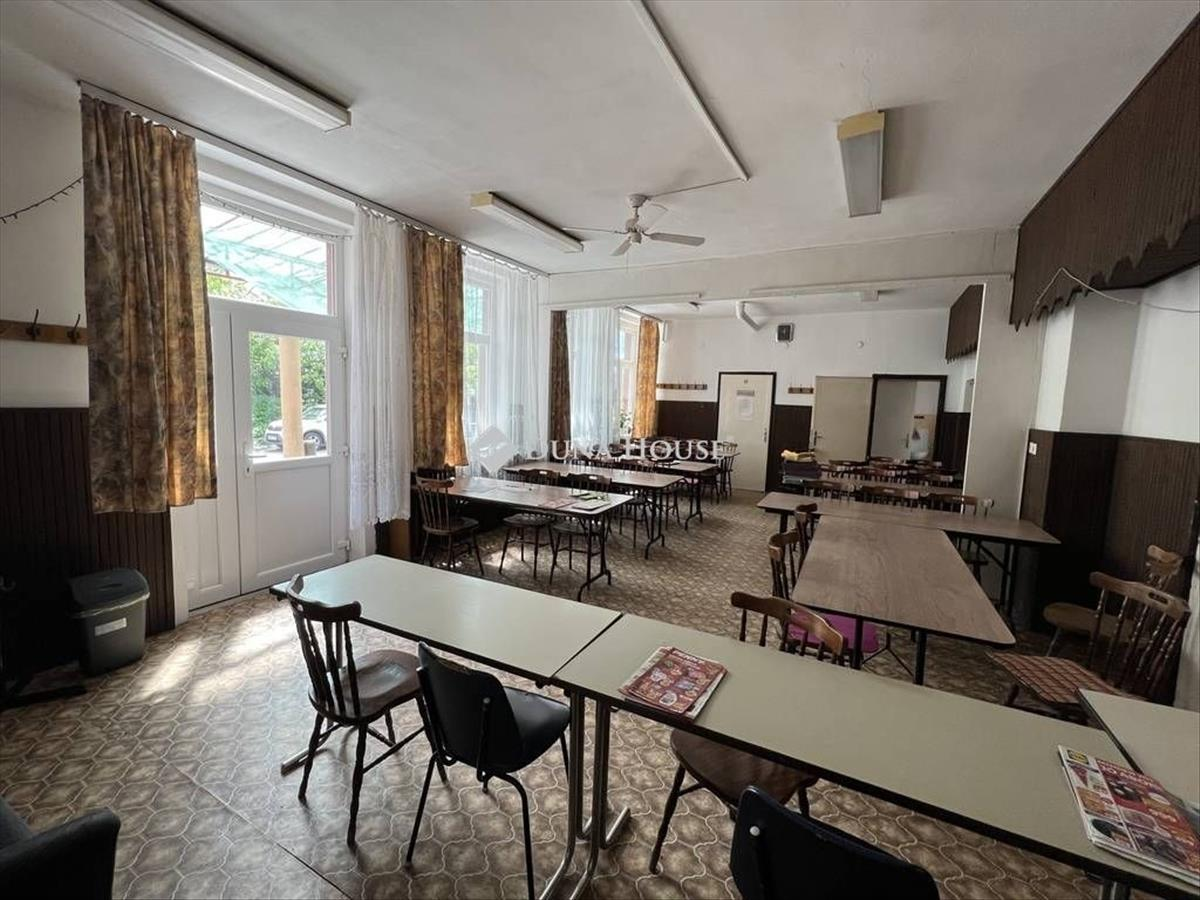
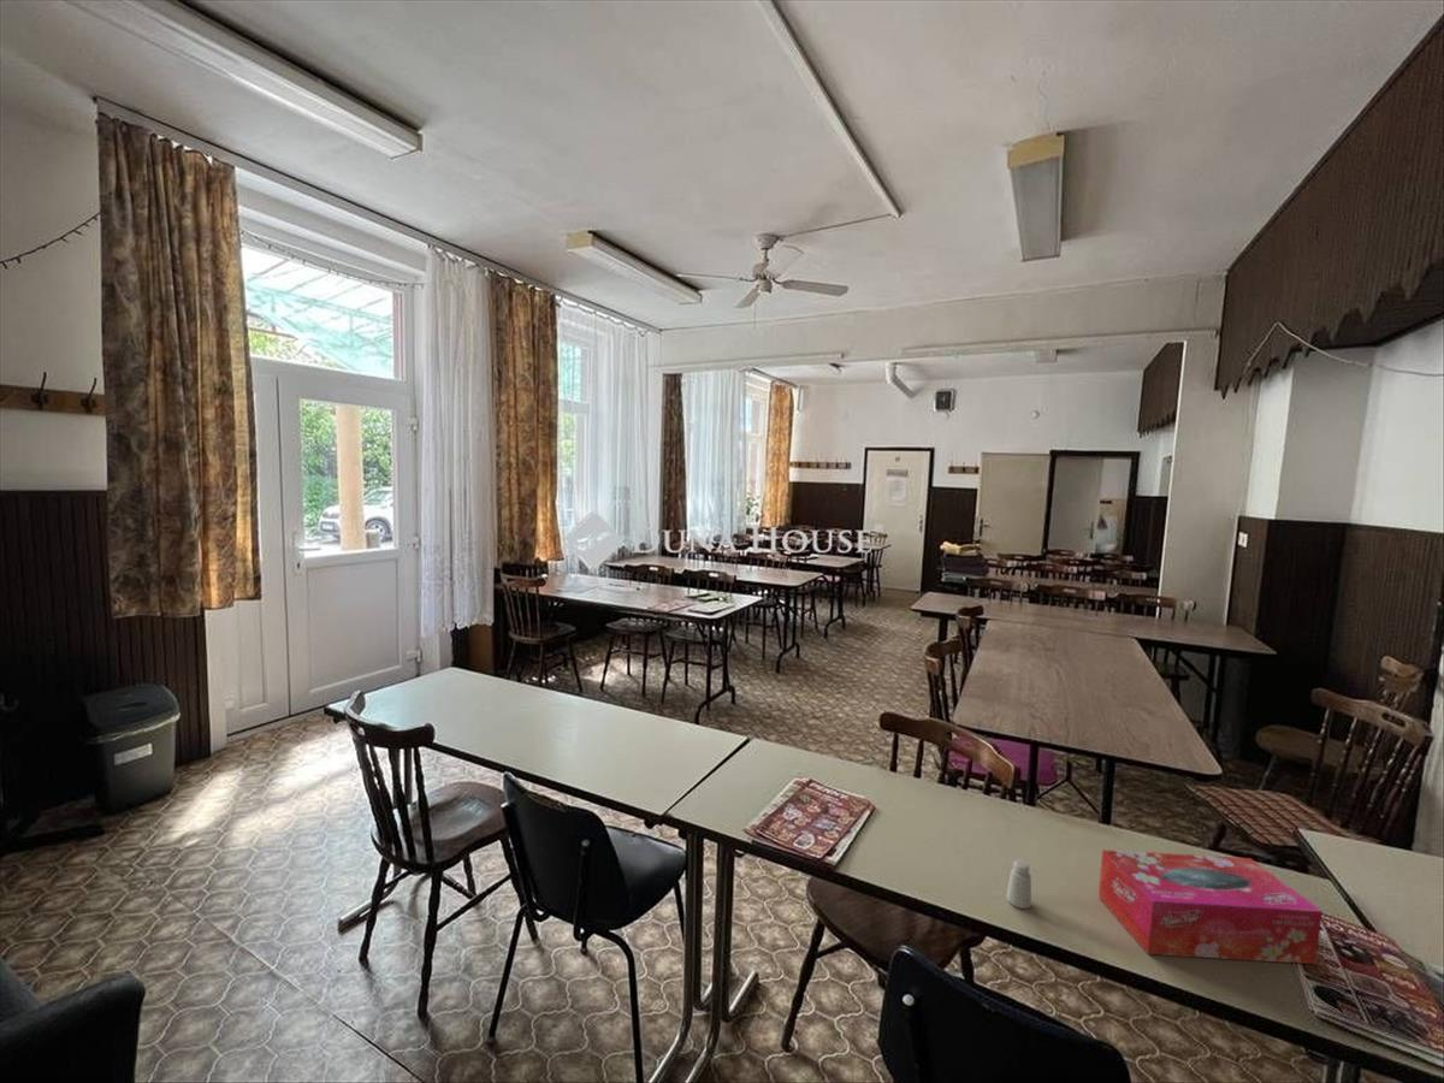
+ saltshaker [1006,859,1032,910]
+ tissue box [1097,848,1324,965]
